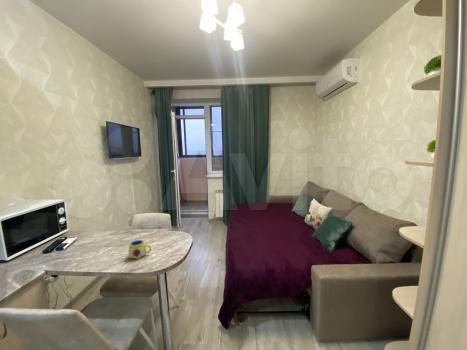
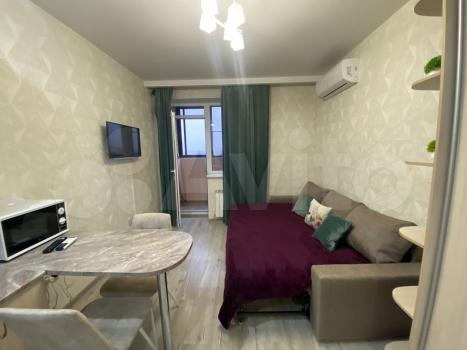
- mug [128,239,152,260]
